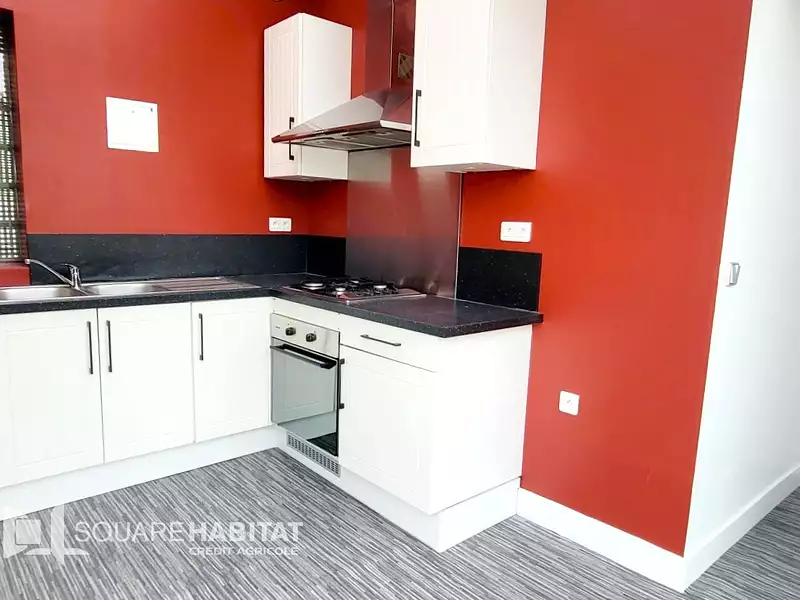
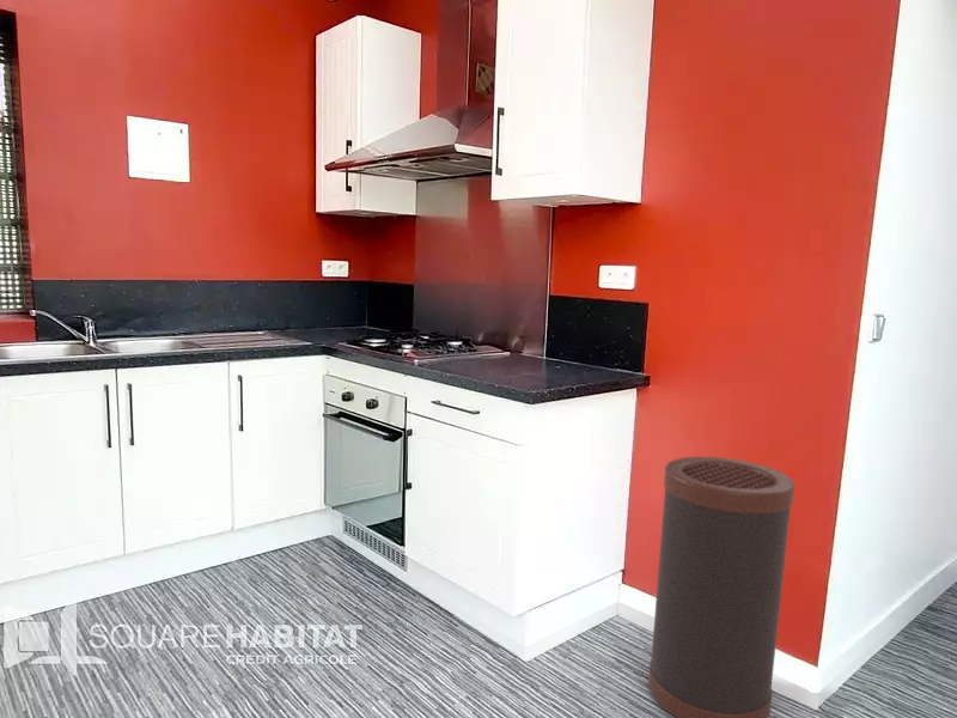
+ trash can [647,456,796,718]
